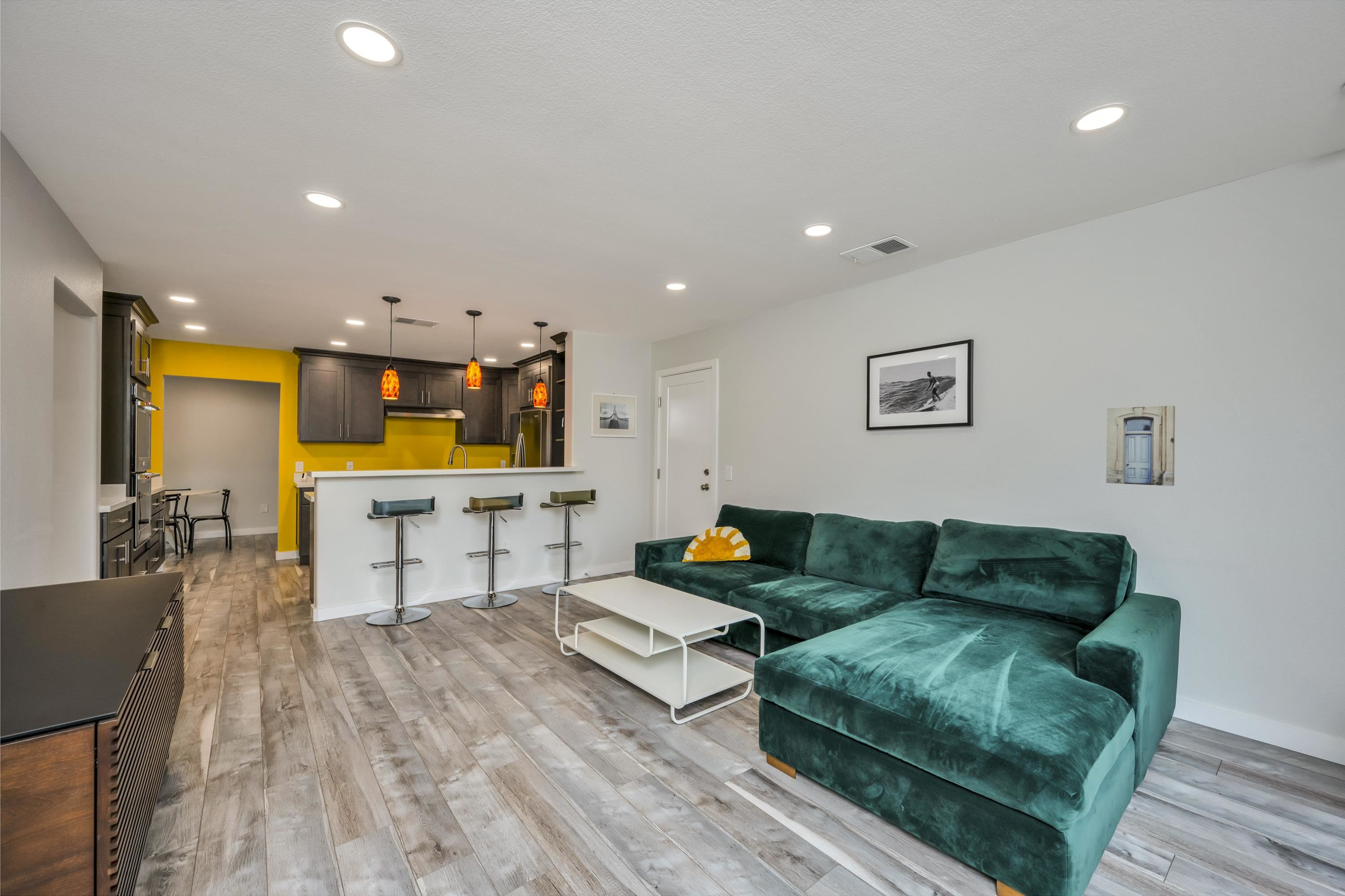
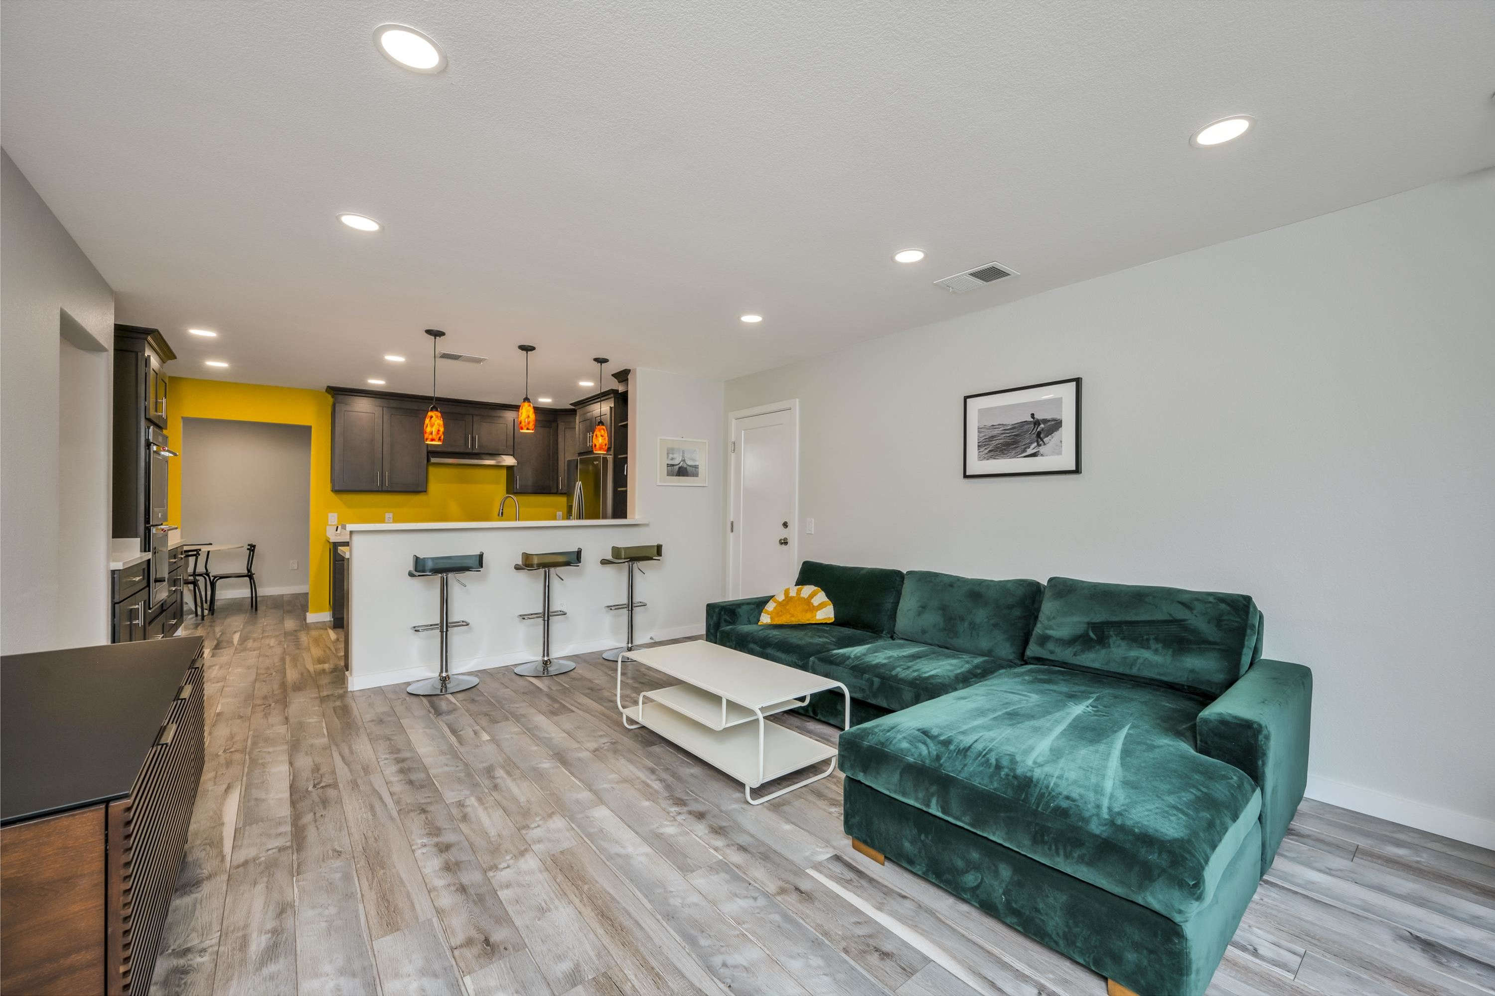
- wall art [1106,405,1176,486]
